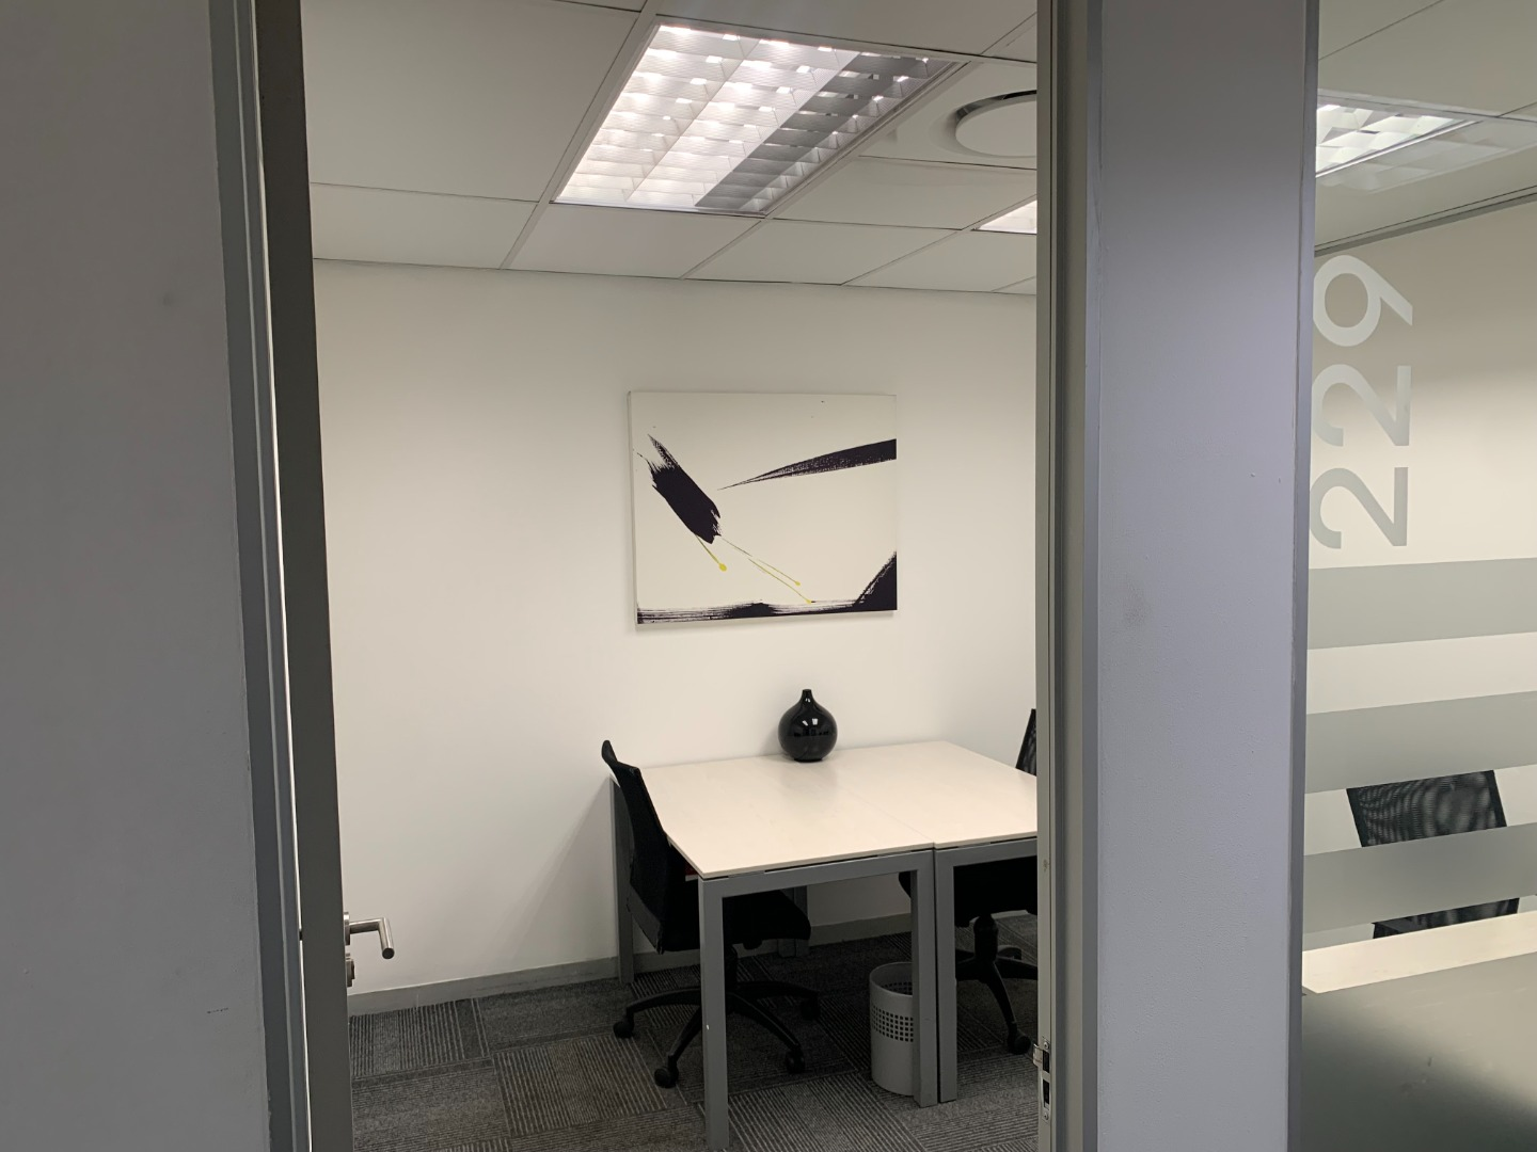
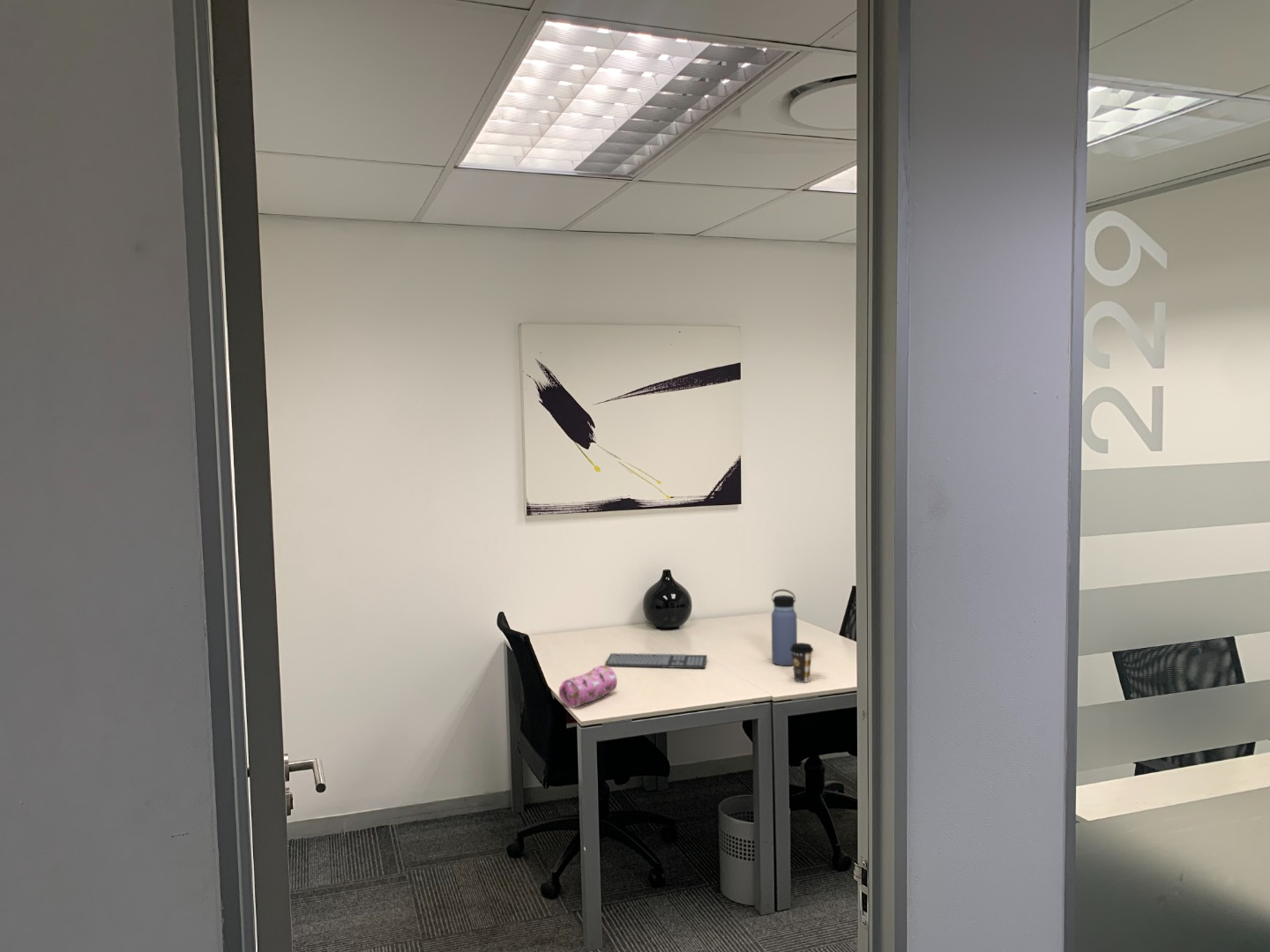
+ keyboard [604,652,708,669]
+ coffee cup [790,642,814,683]
+ pencil case [558,665,618,708]
+ water bottle [771,589,798,666]
